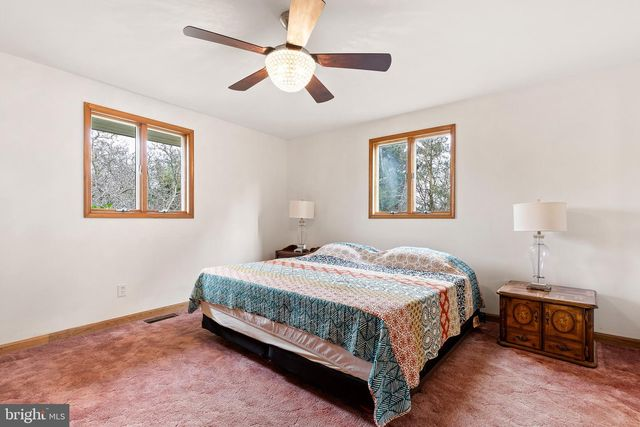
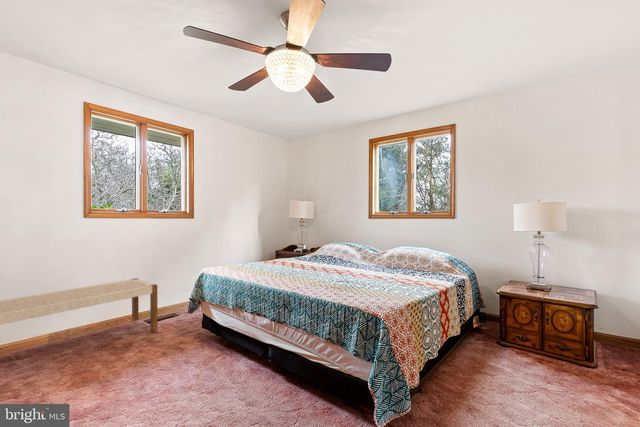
+ bench [0,277,158,332]
